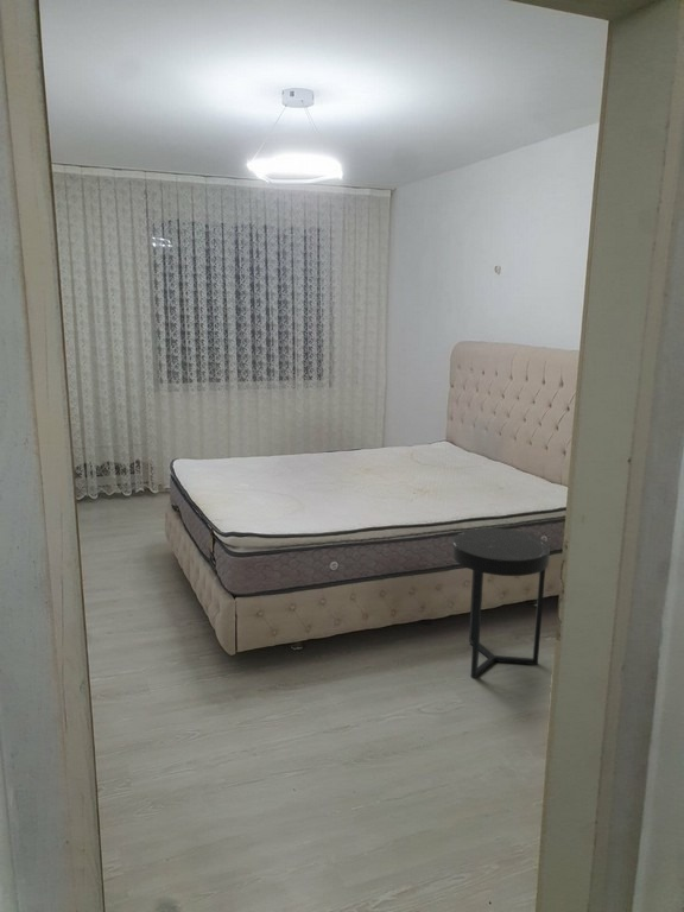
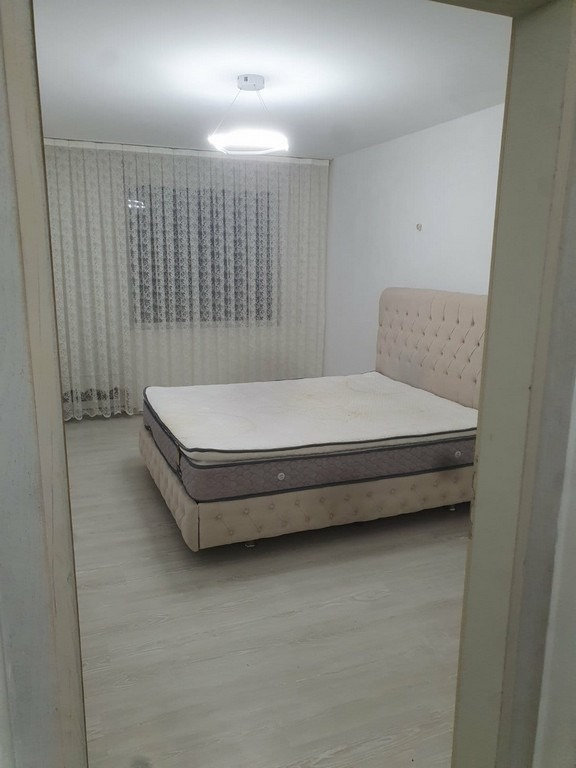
- side table [451,527,551,679]
